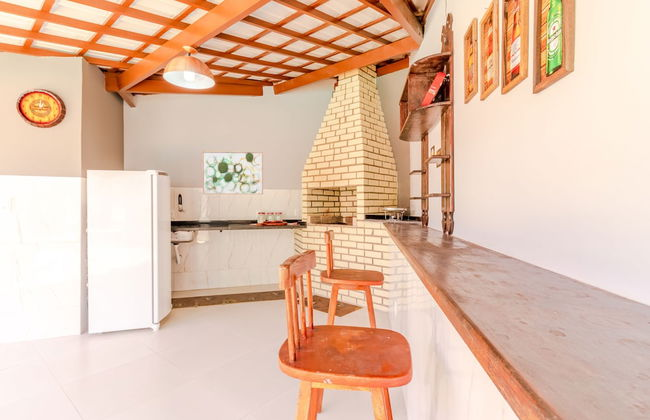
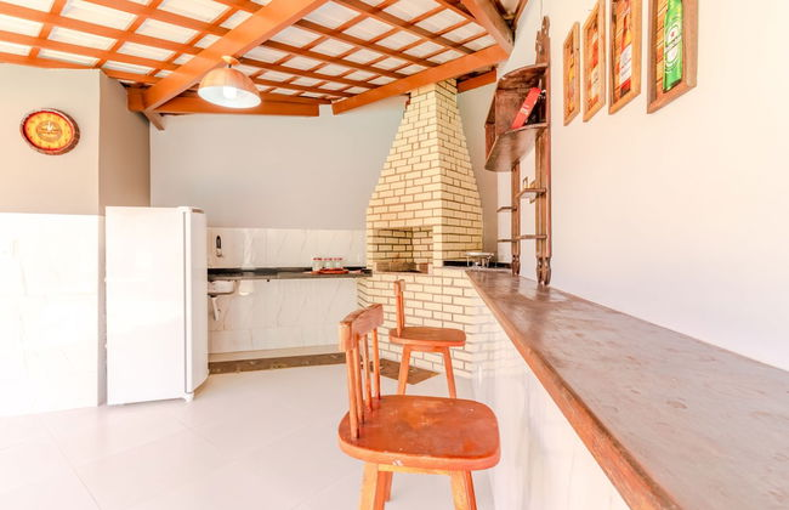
- wall art [202,150,264,195]
